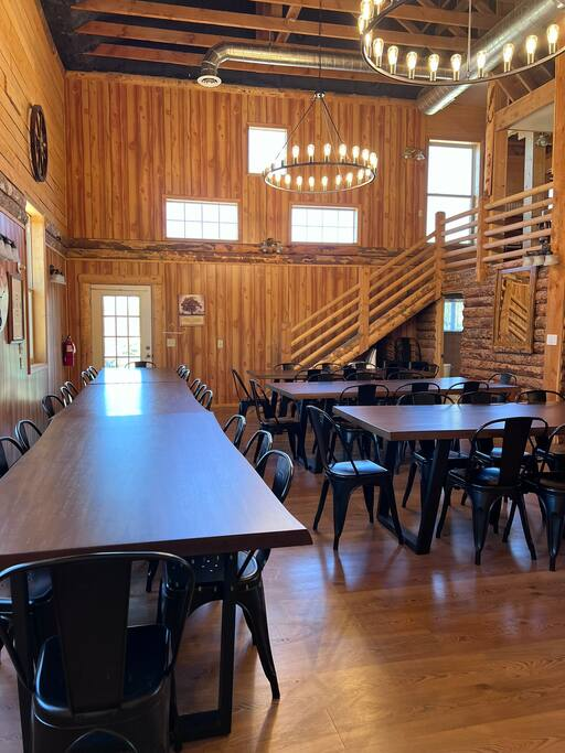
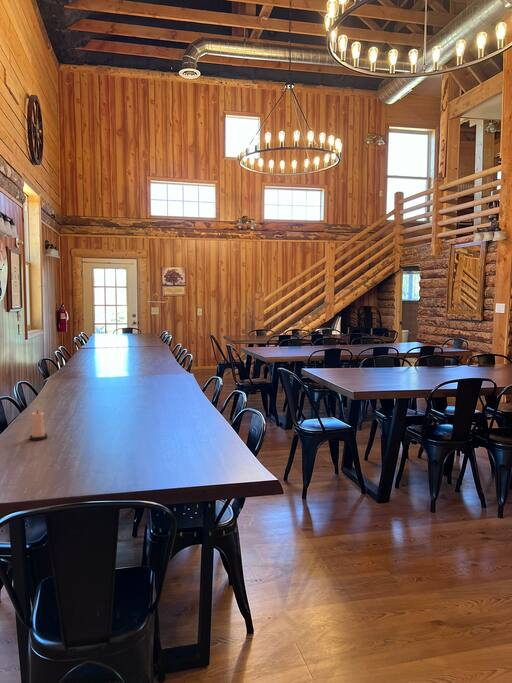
+ candle [28,409,48,441]
